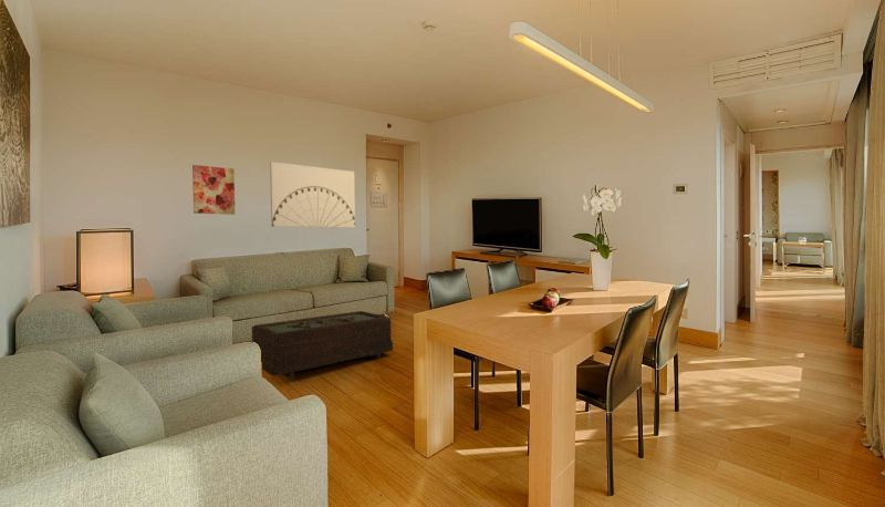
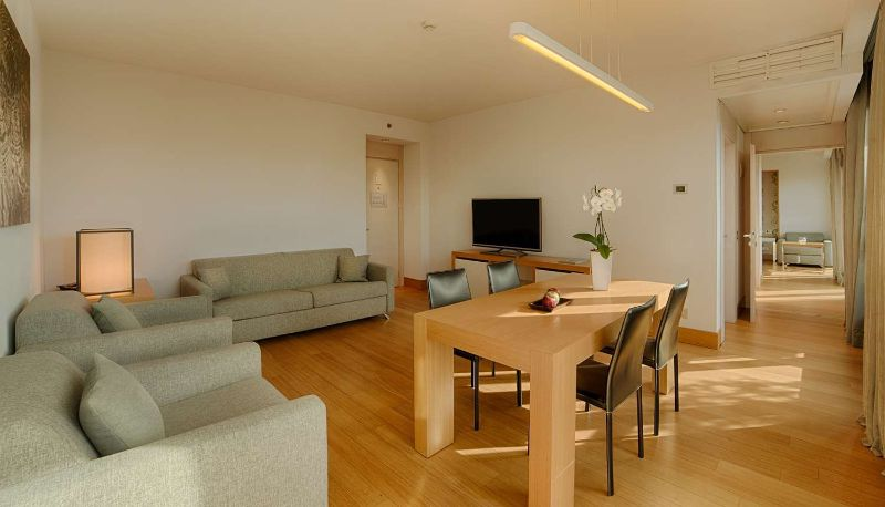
- wall art [269,161,356,229]
- coffee table [251,310,394,380]
- wall art [191,164,236,216]
